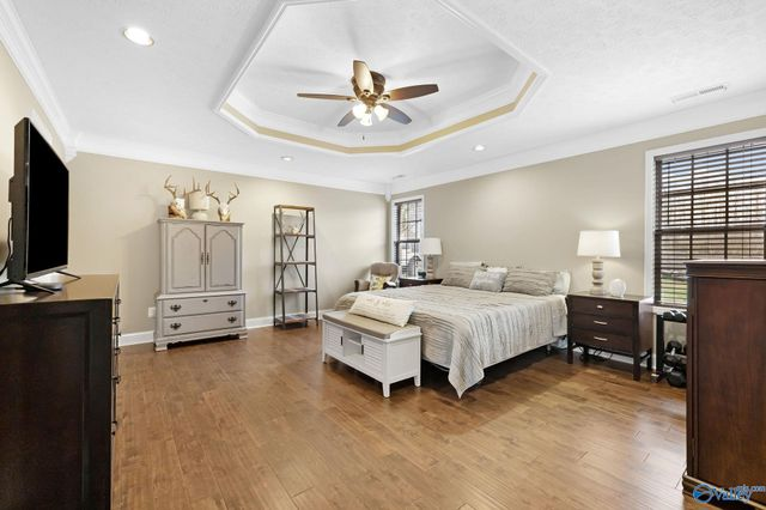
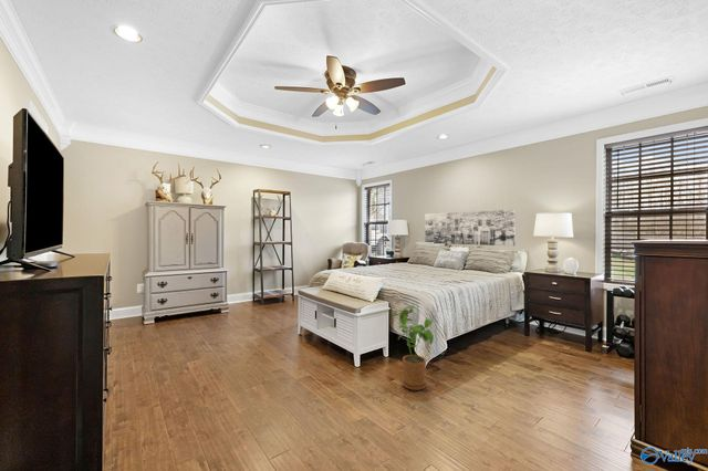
+ wall art [424,208,517,247]
+ house plant [391,305,435,391]
